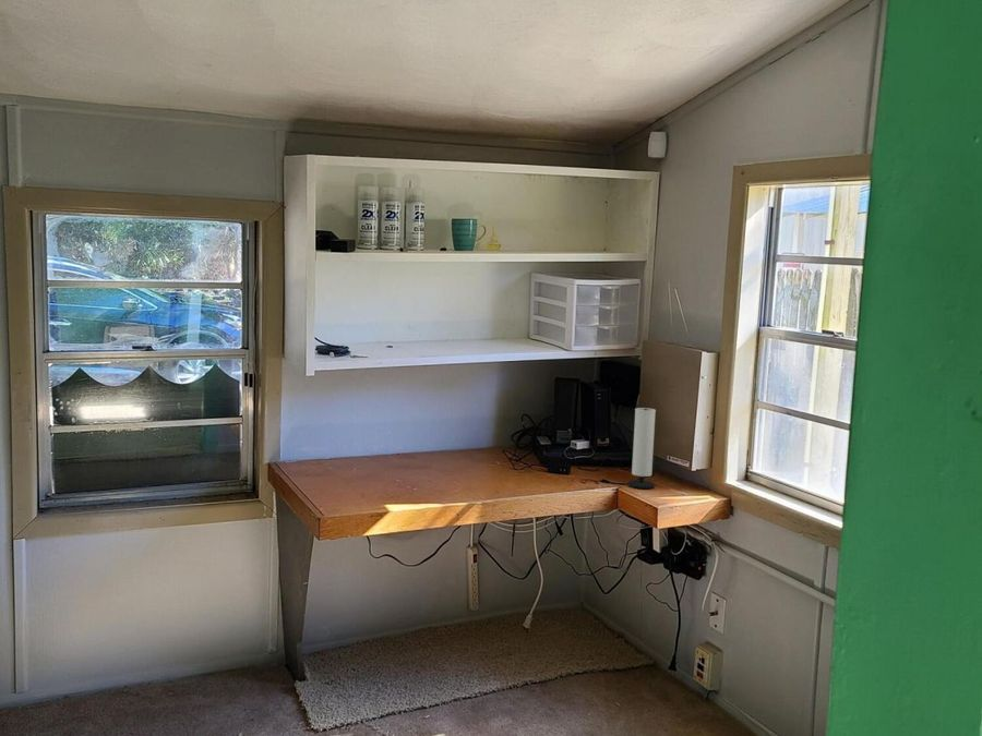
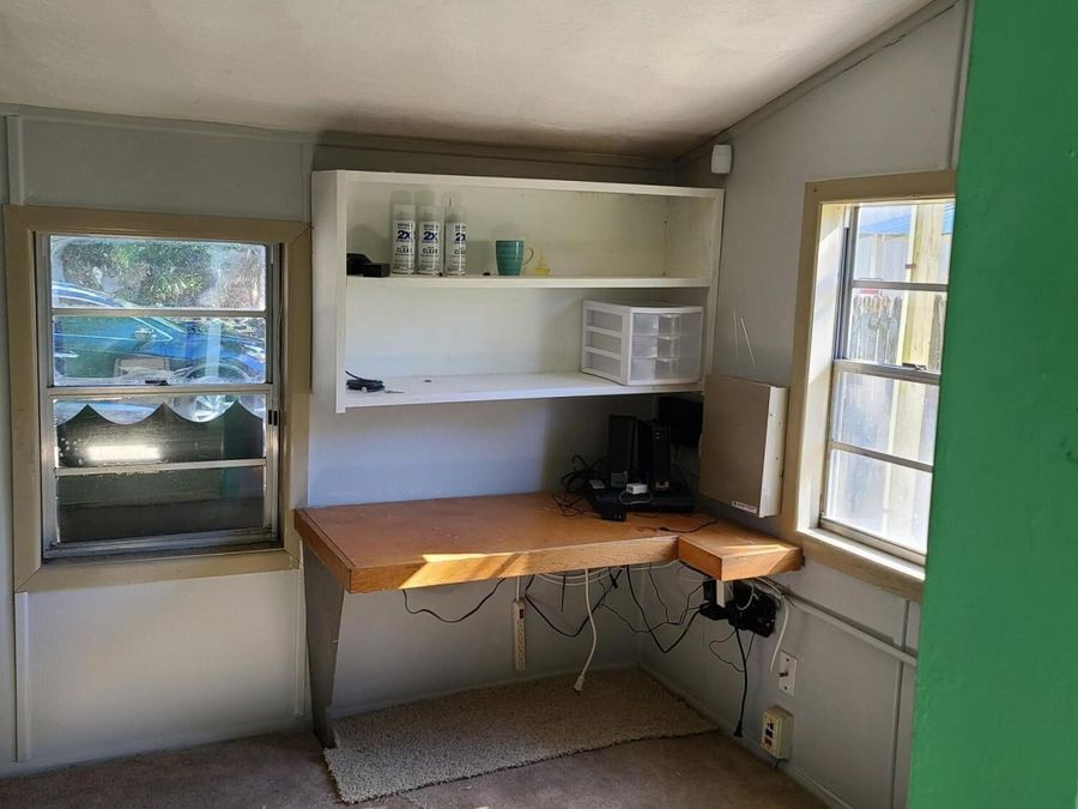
- speaker [626,407,657,490]
